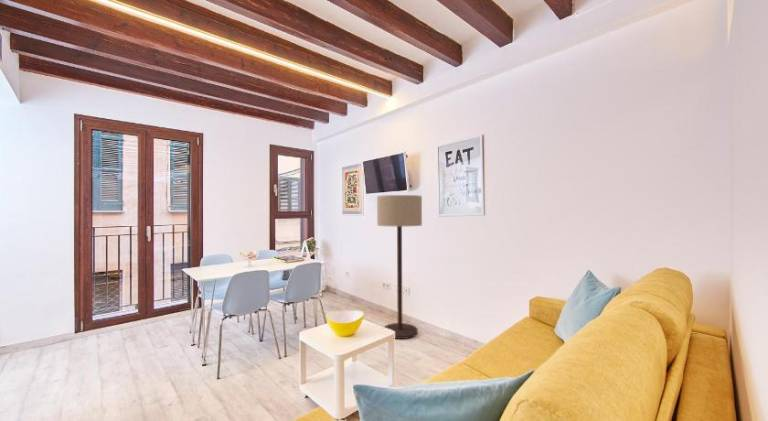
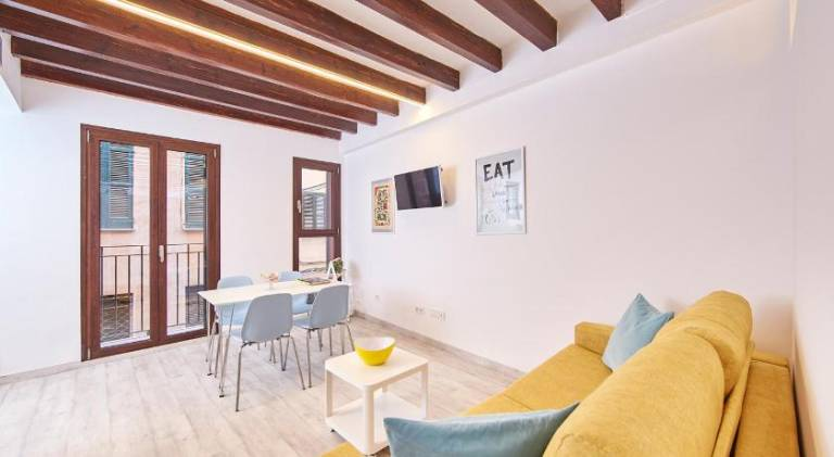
- floor lamp [376,194,423,340]
